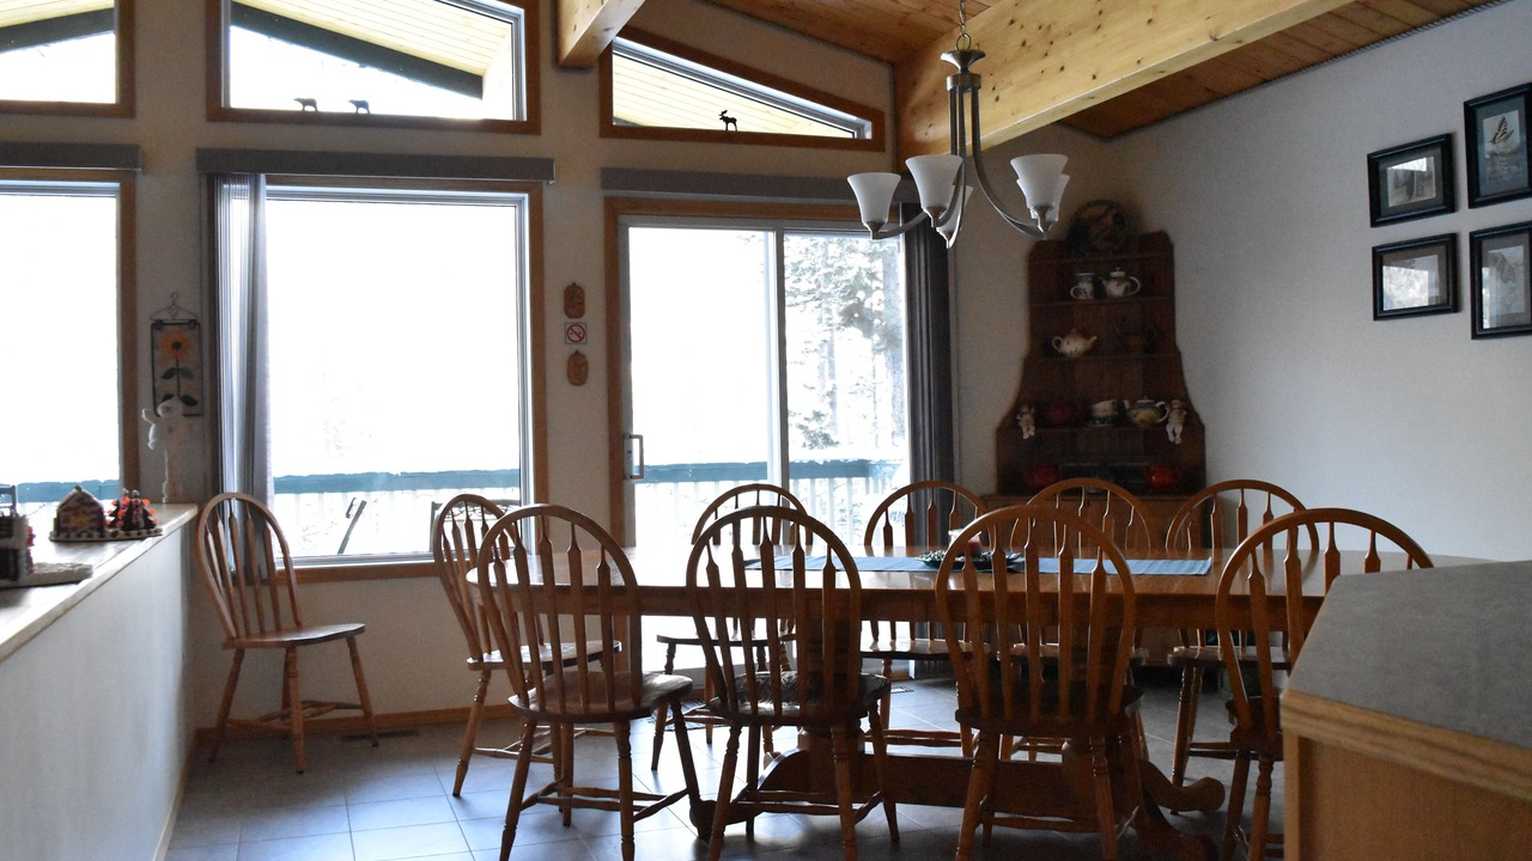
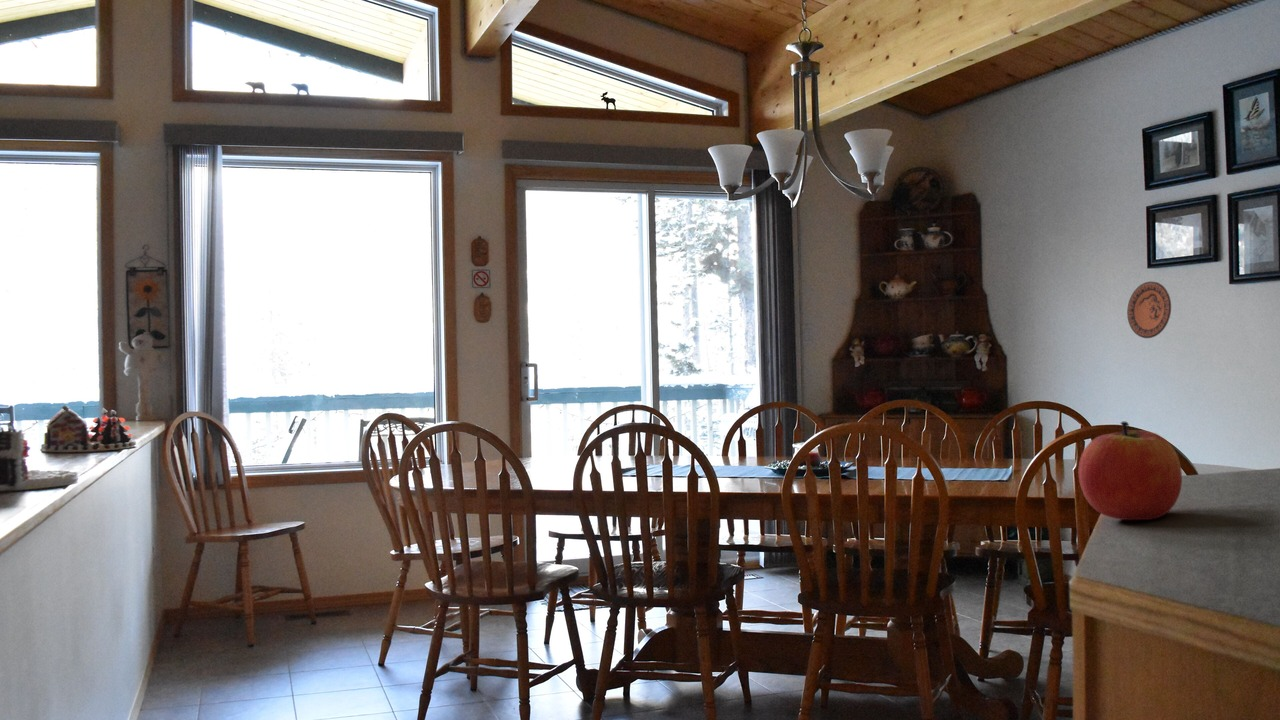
+ apple [1077,421,1183,521]
+ decorative plate [1126,281,1172,339]
